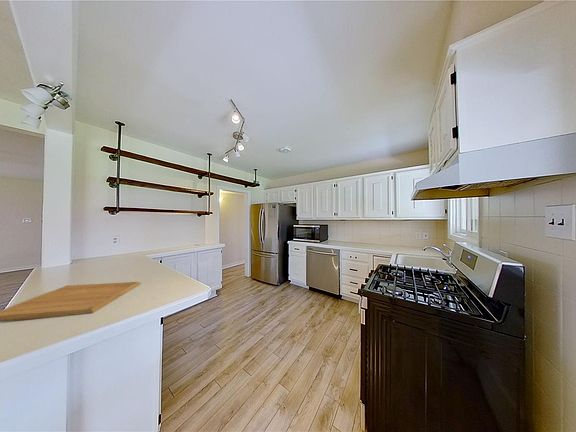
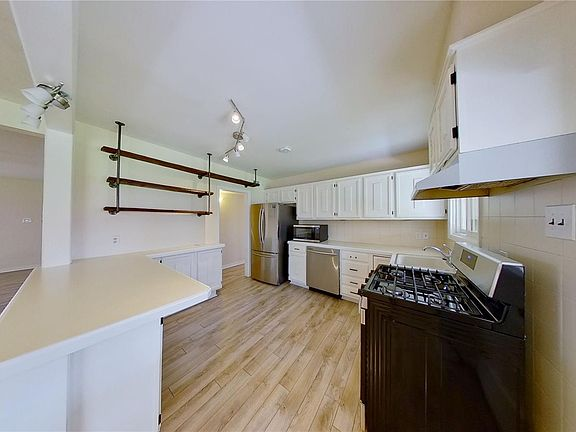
- chopping board [0,281,142,322]
